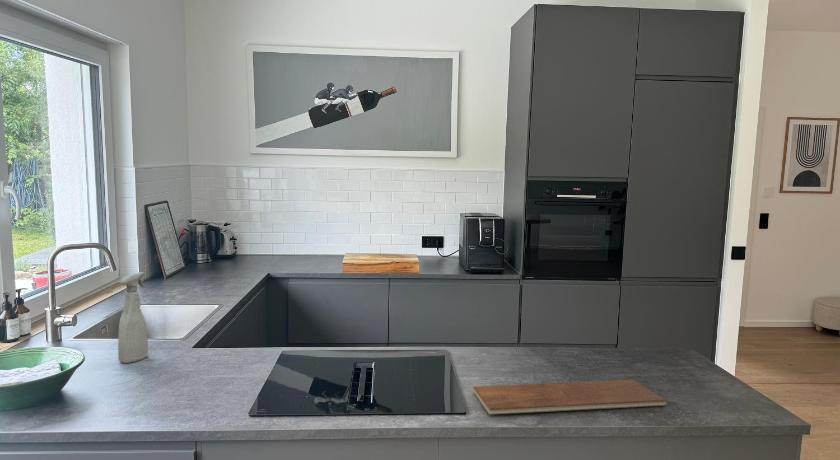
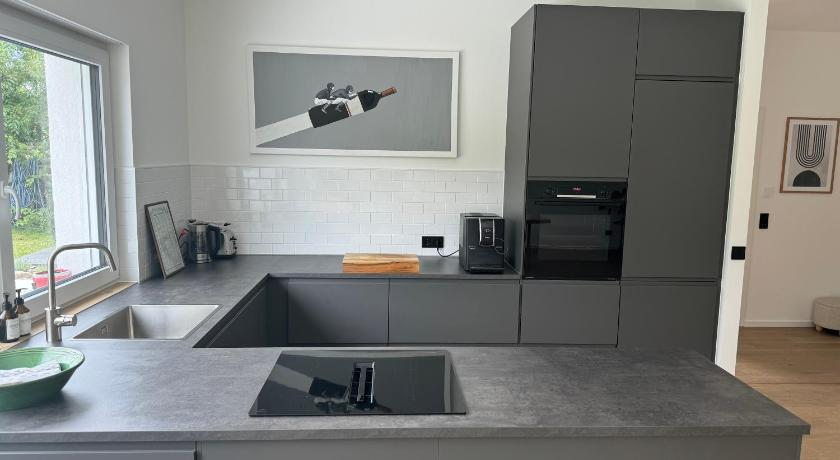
- chopping board [472,379,667,416]
- spray bottle [117,271,149,364]
